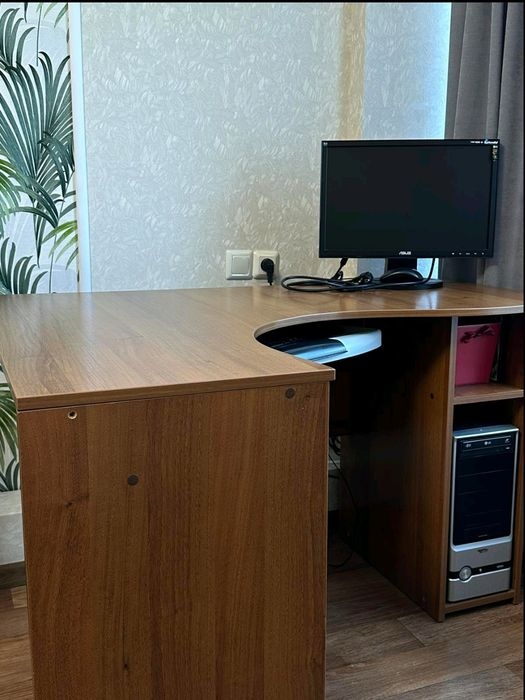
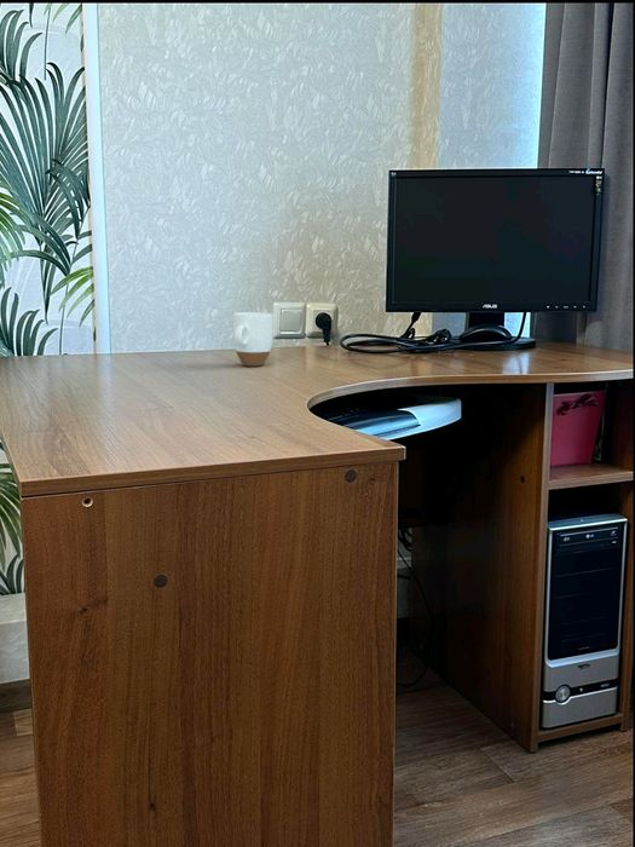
+ mug [231,311,275,368]
